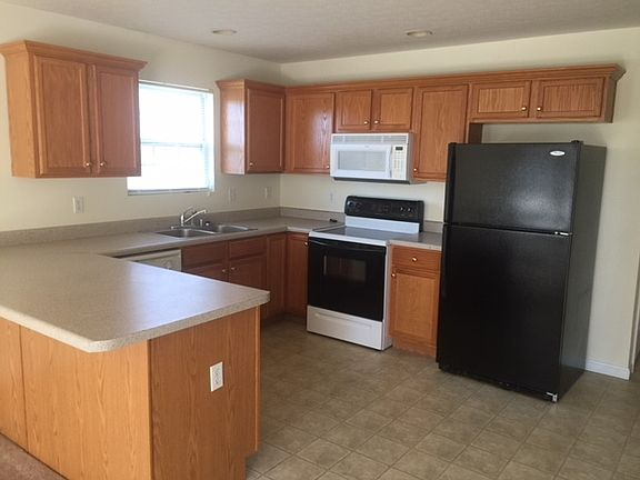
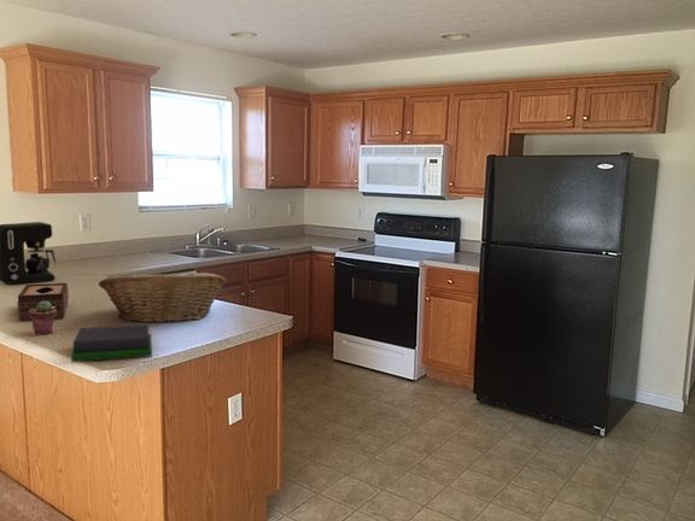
+ potted succulent [29,302,57,335]
+ book [70,323,153,363]
+ coffee maker [0,221,57,286]
+ tissue box [17,282,70,322]
+ fruit basket [98,269,227,323]
